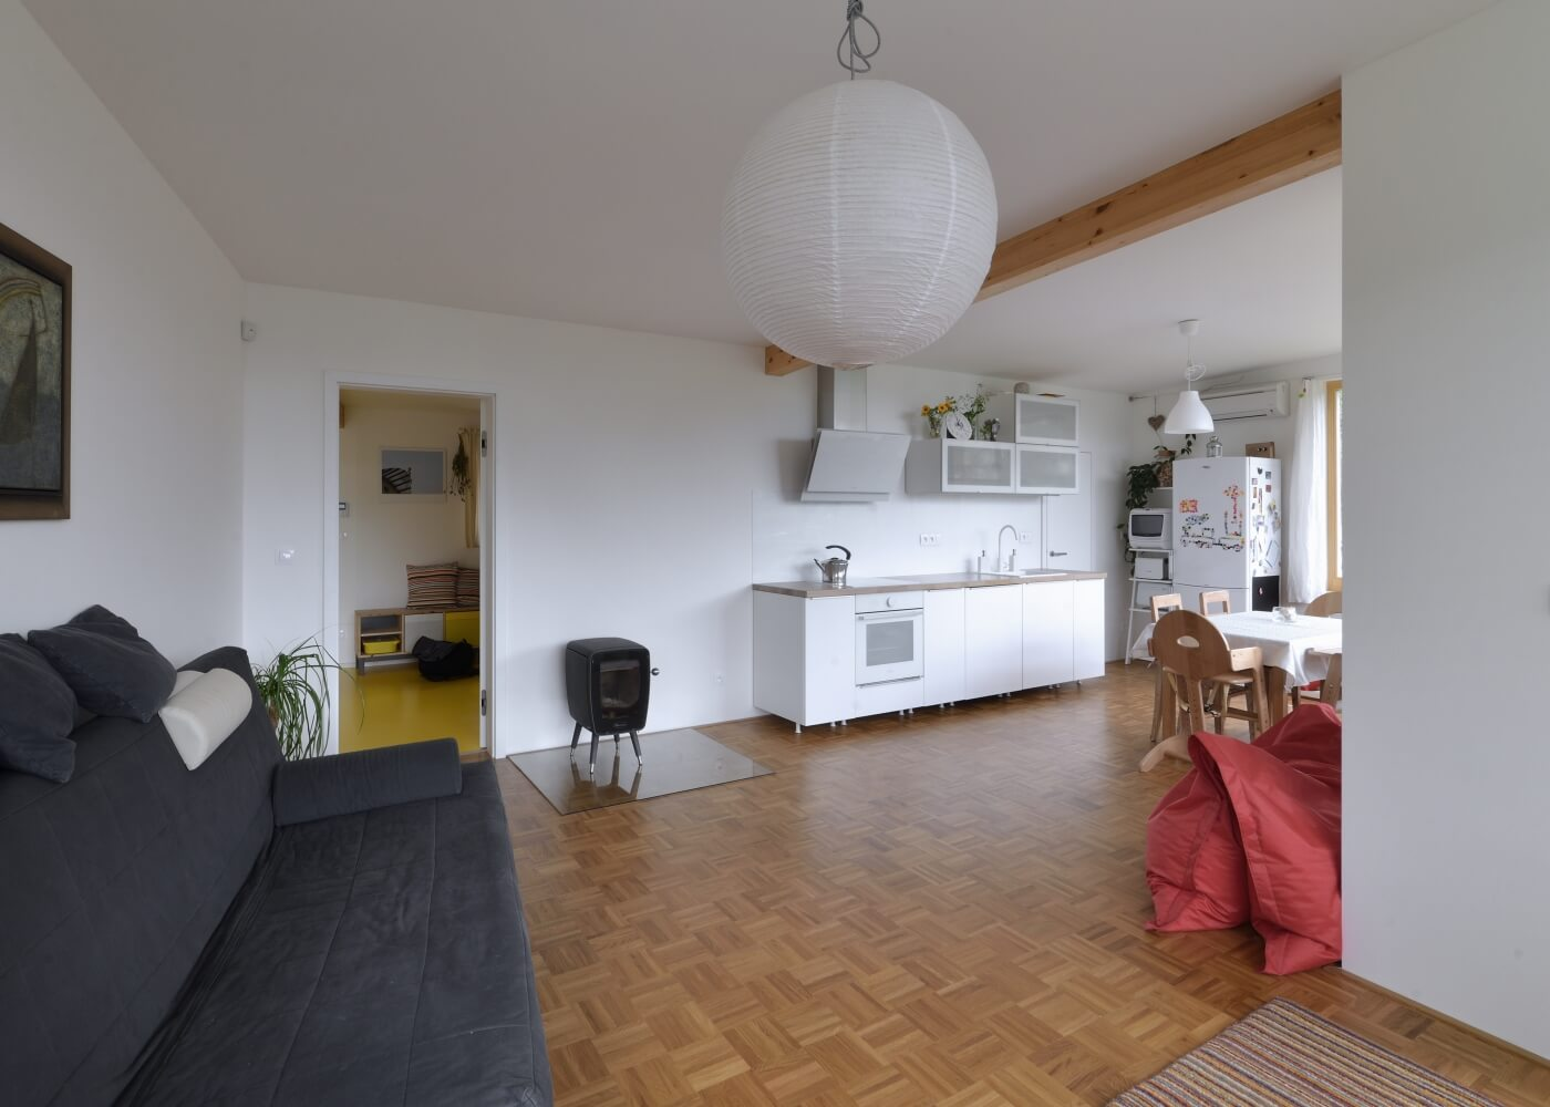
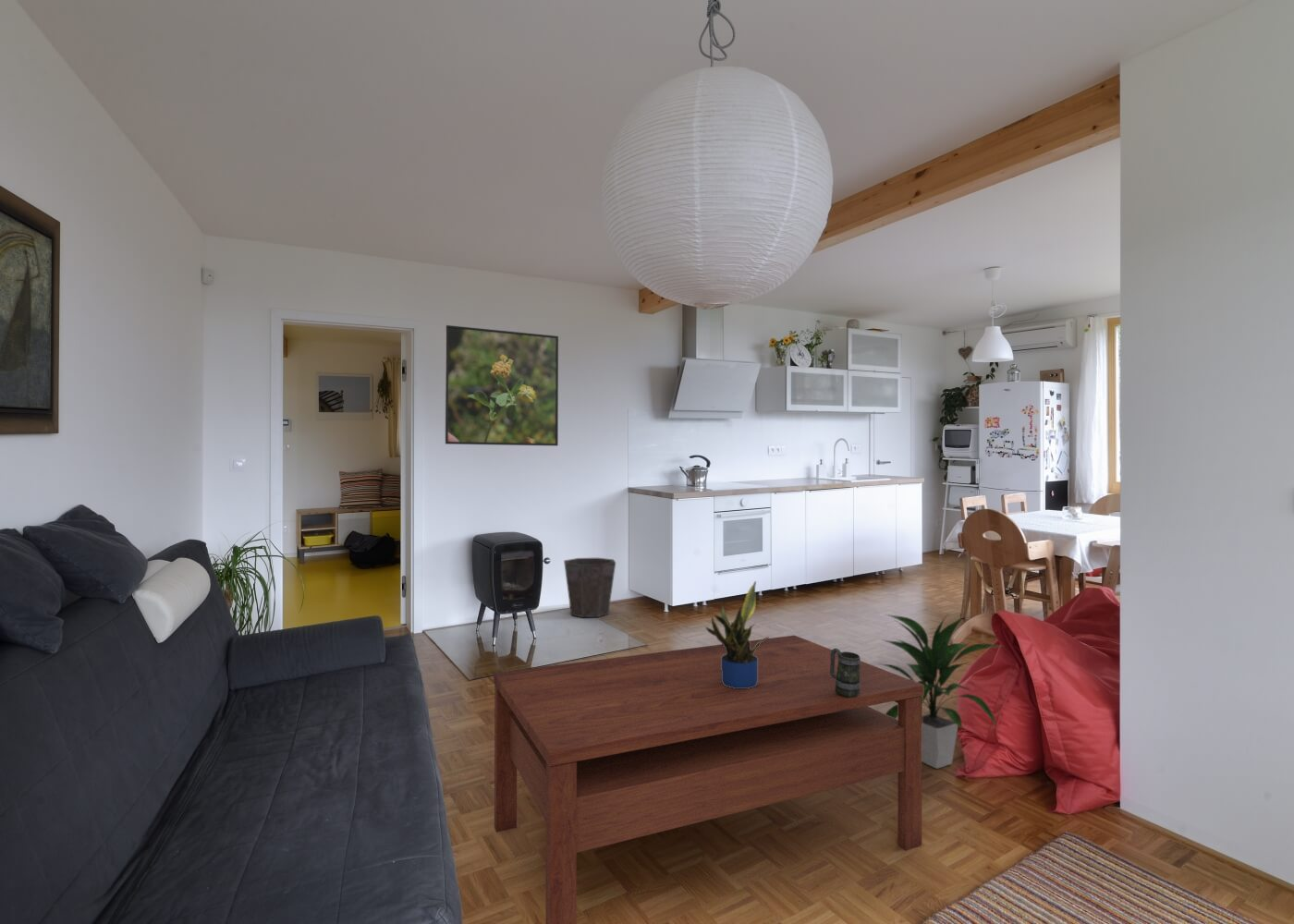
+ waste bin [563,557,616,618]
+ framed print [445,324,559,446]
+ indoor plant [877,614,1005,770]
+ coffee table [493,635,923,924]
+ potted plant [705,580,770,688]
+ mug [830,648,861,698]
